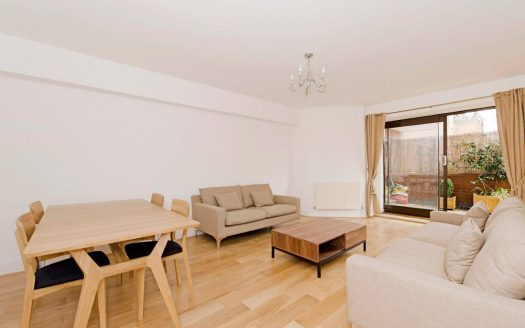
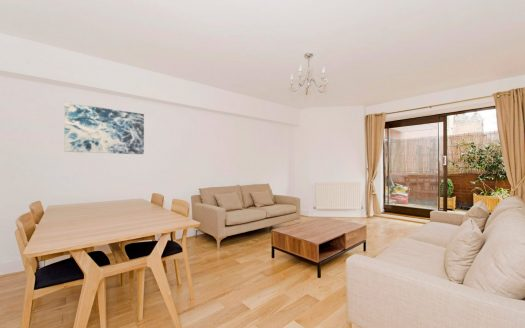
+ wall art [63,102,145,155]
